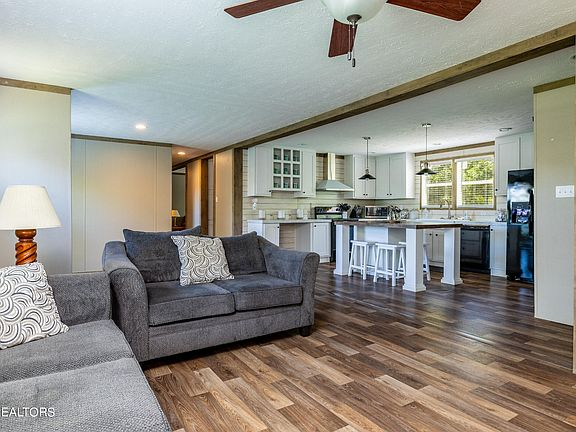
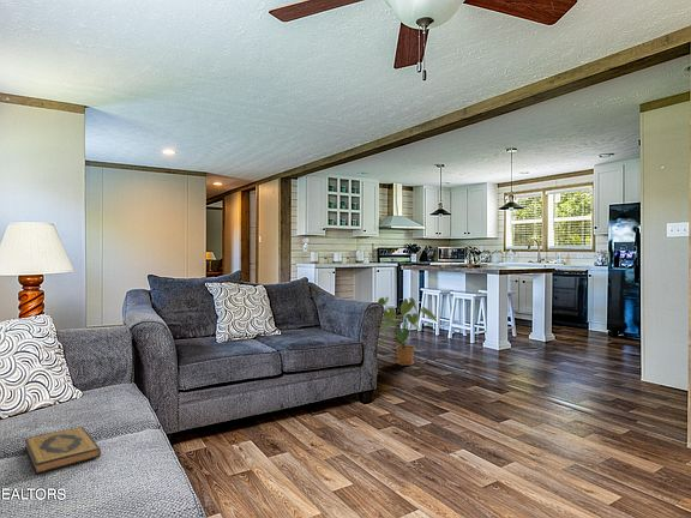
+ hardback book [24,426,102,476]
+ house plant [377,296,438,367]
